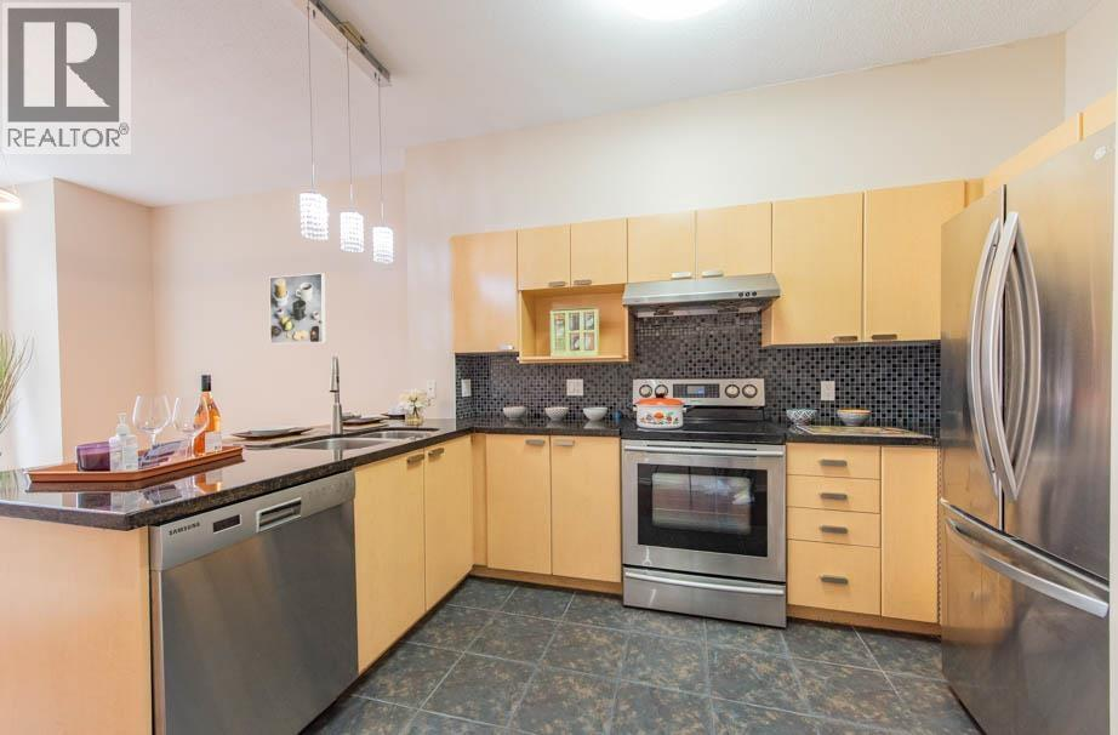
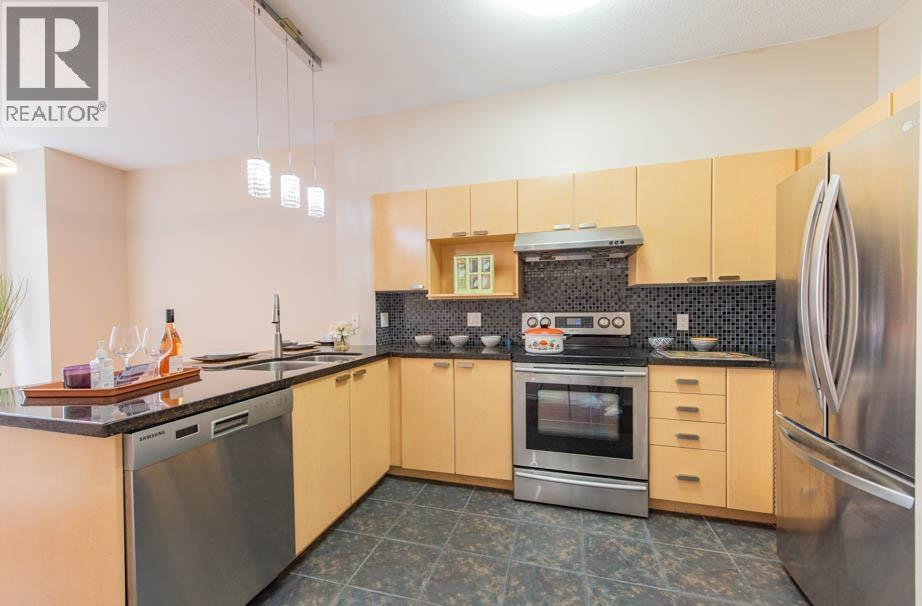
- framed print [268,272,327,344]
